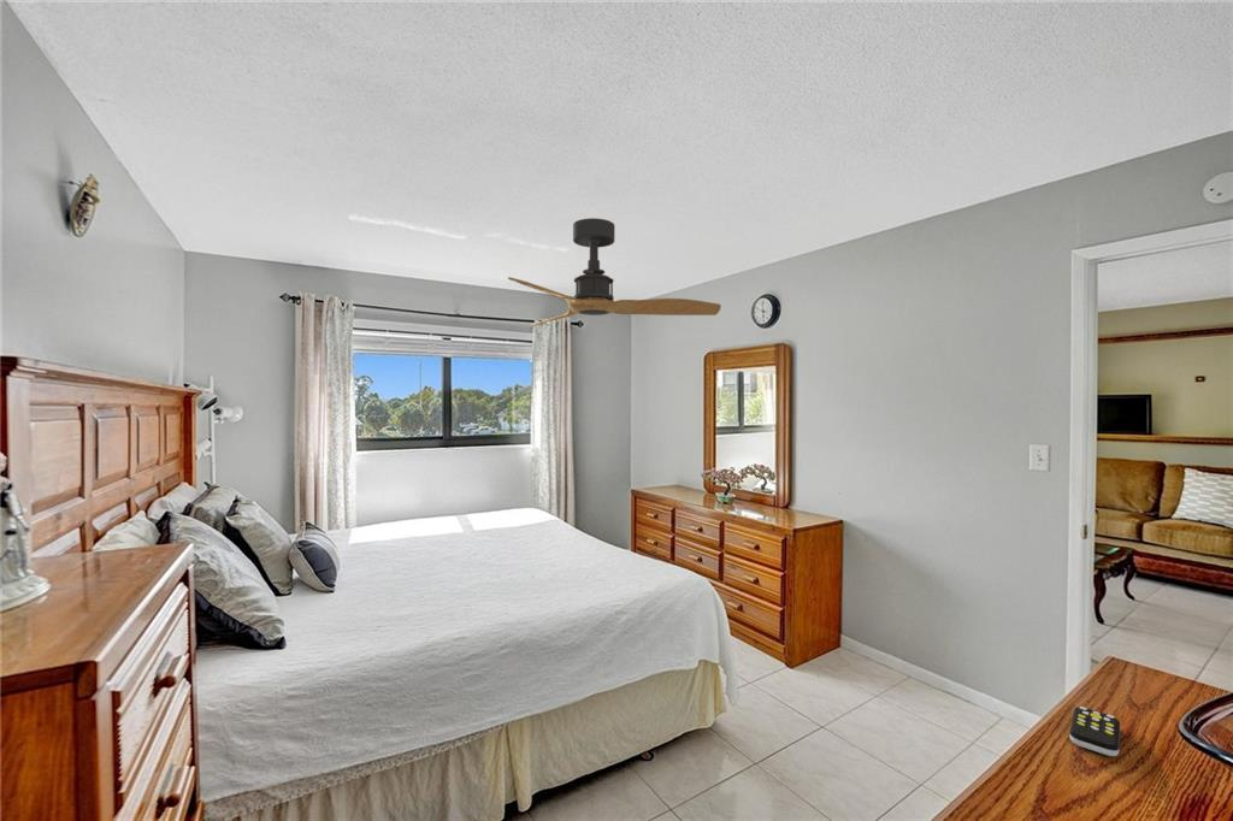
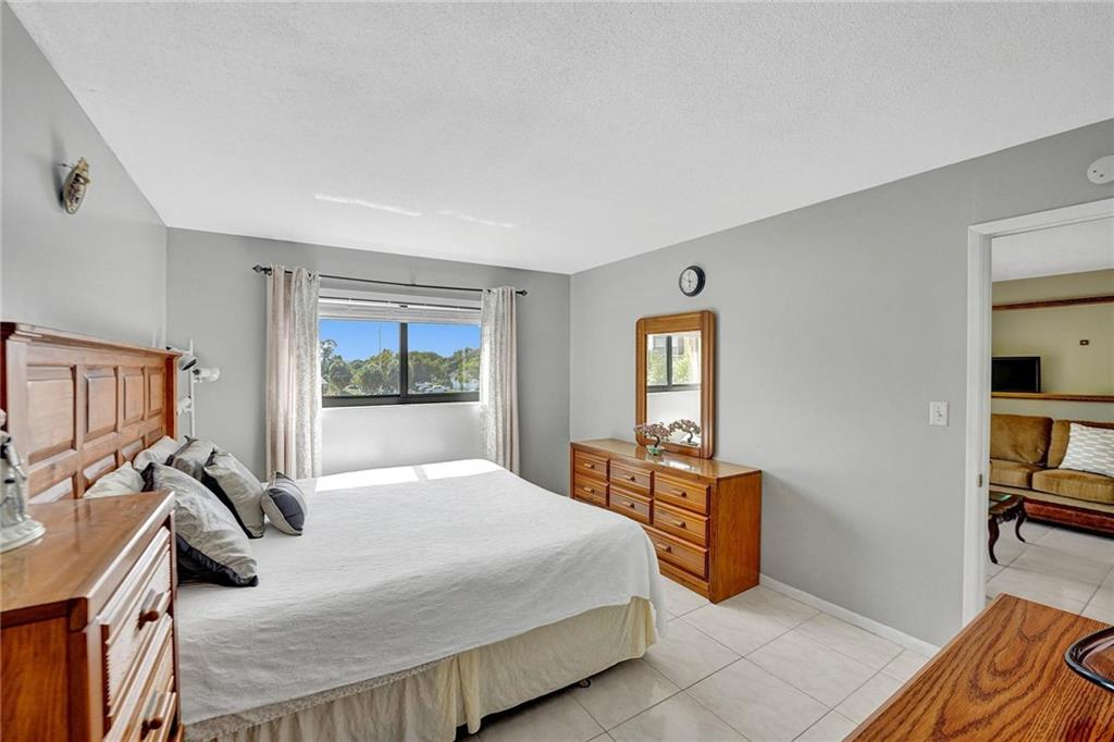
- remote control [1068,705,1121,757]
- ceiling fan [507,217,722,327]
